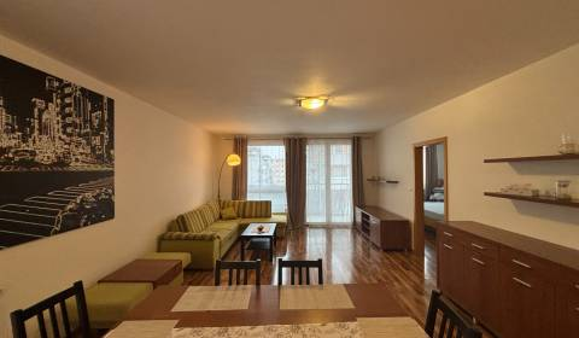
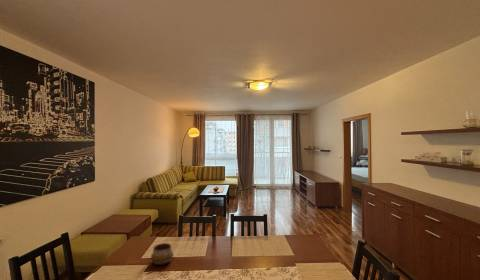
+ decorative bowl [150,242,174,266]
